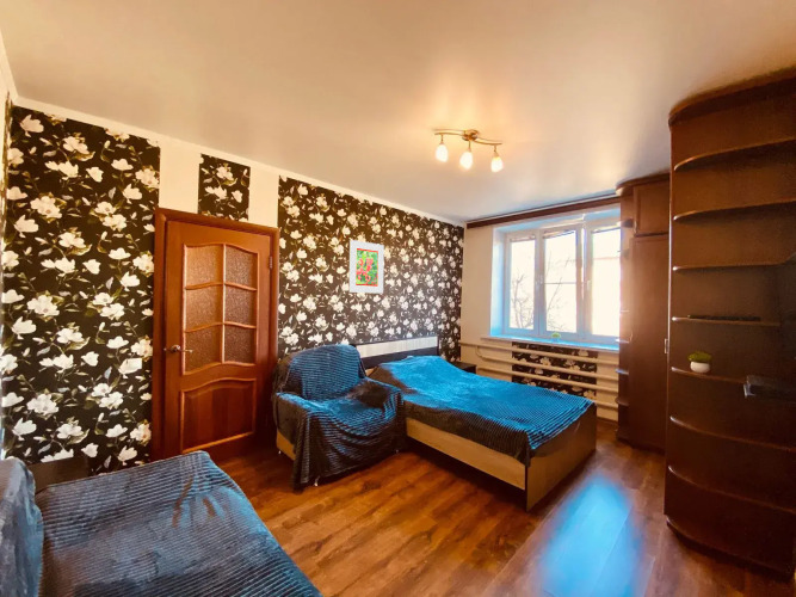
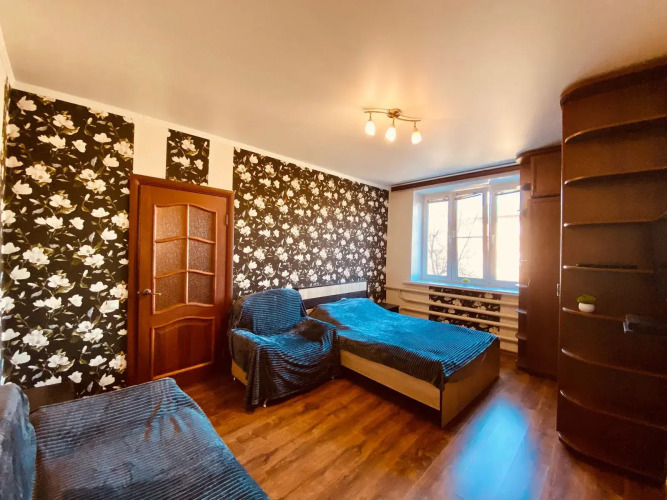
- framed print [347,239,385,295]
